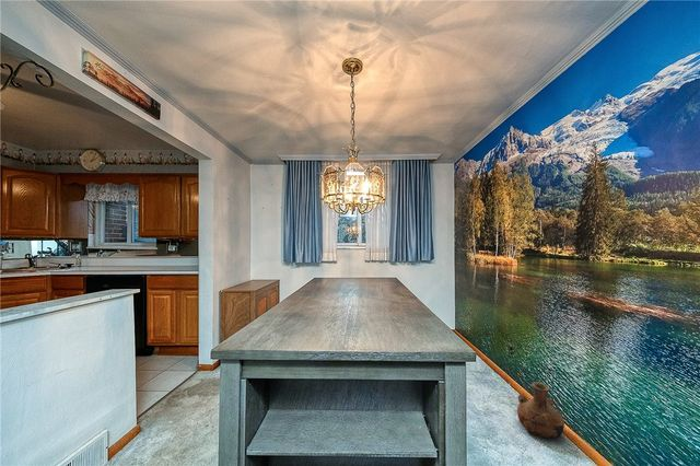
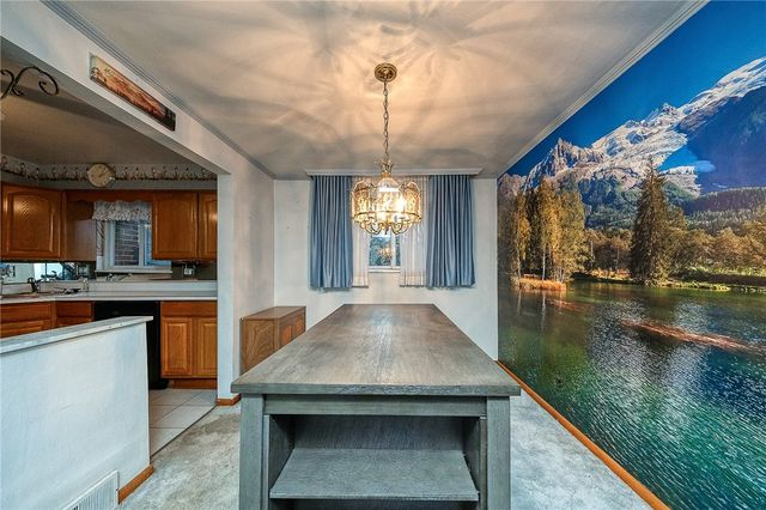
- vase [516,381,565,440]
